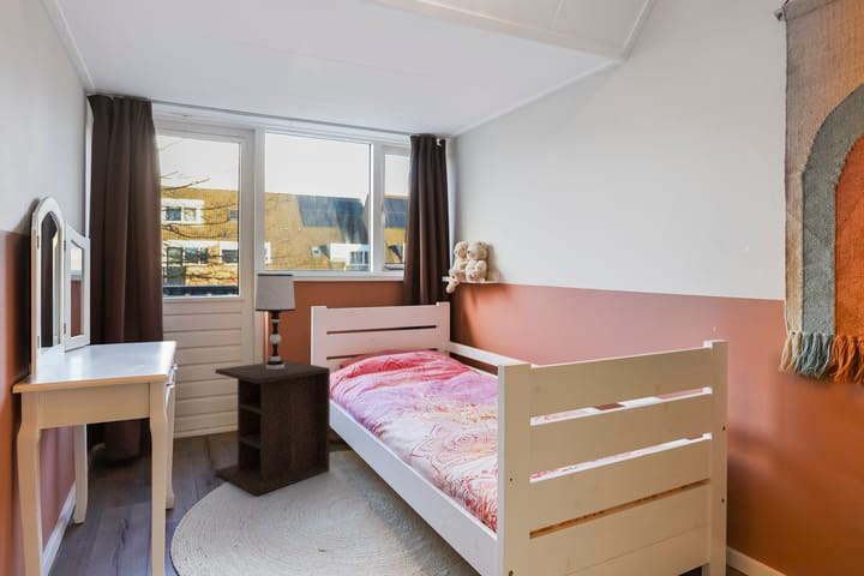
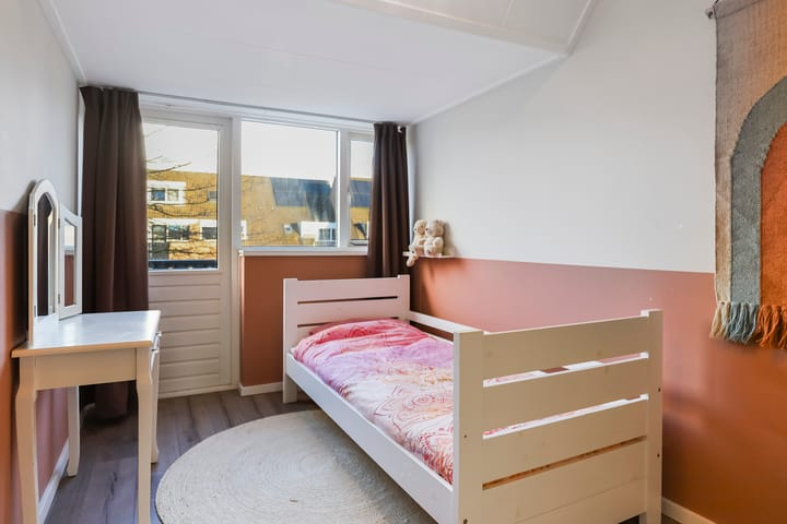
- table lamp [254,272,296,370]
- nightstand [214,359,331,497]
